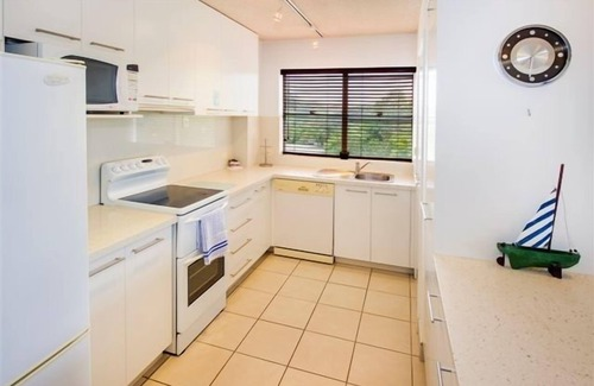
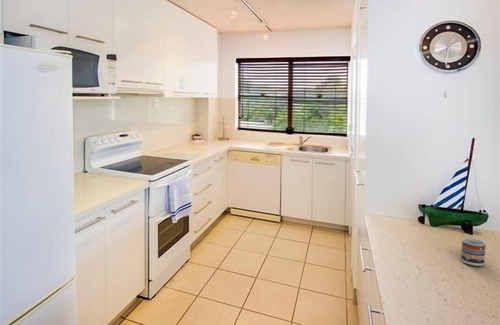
+ cup [460,237,487,267]
